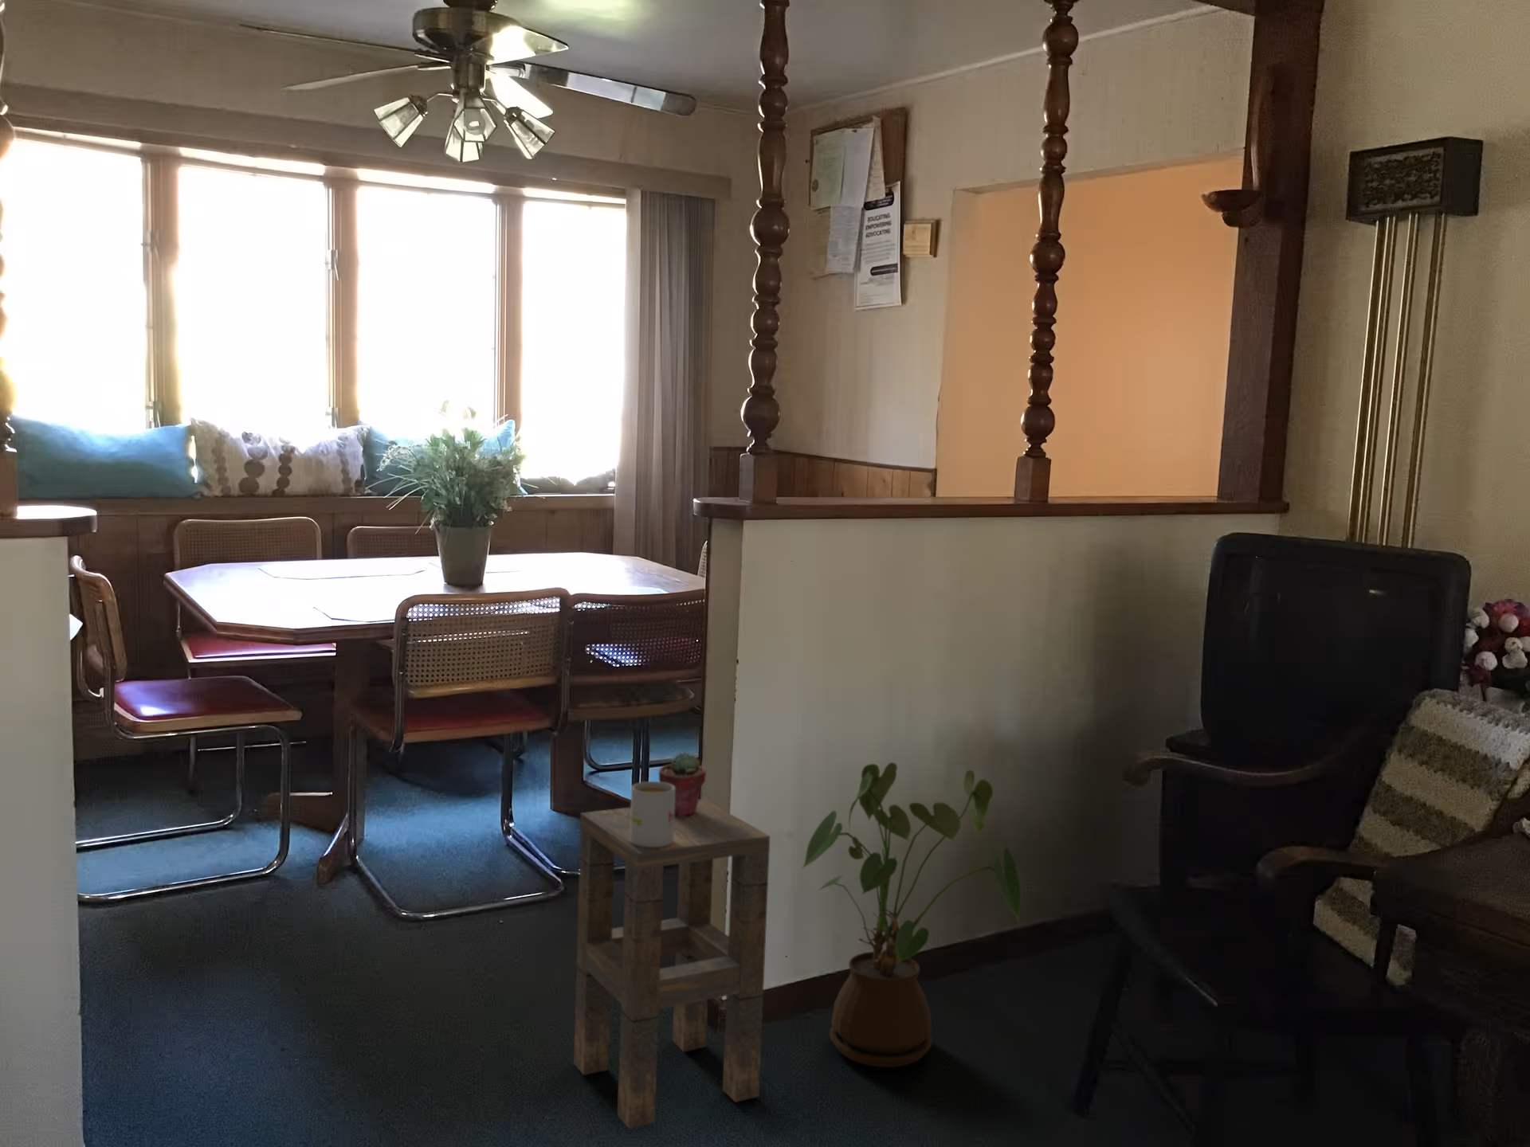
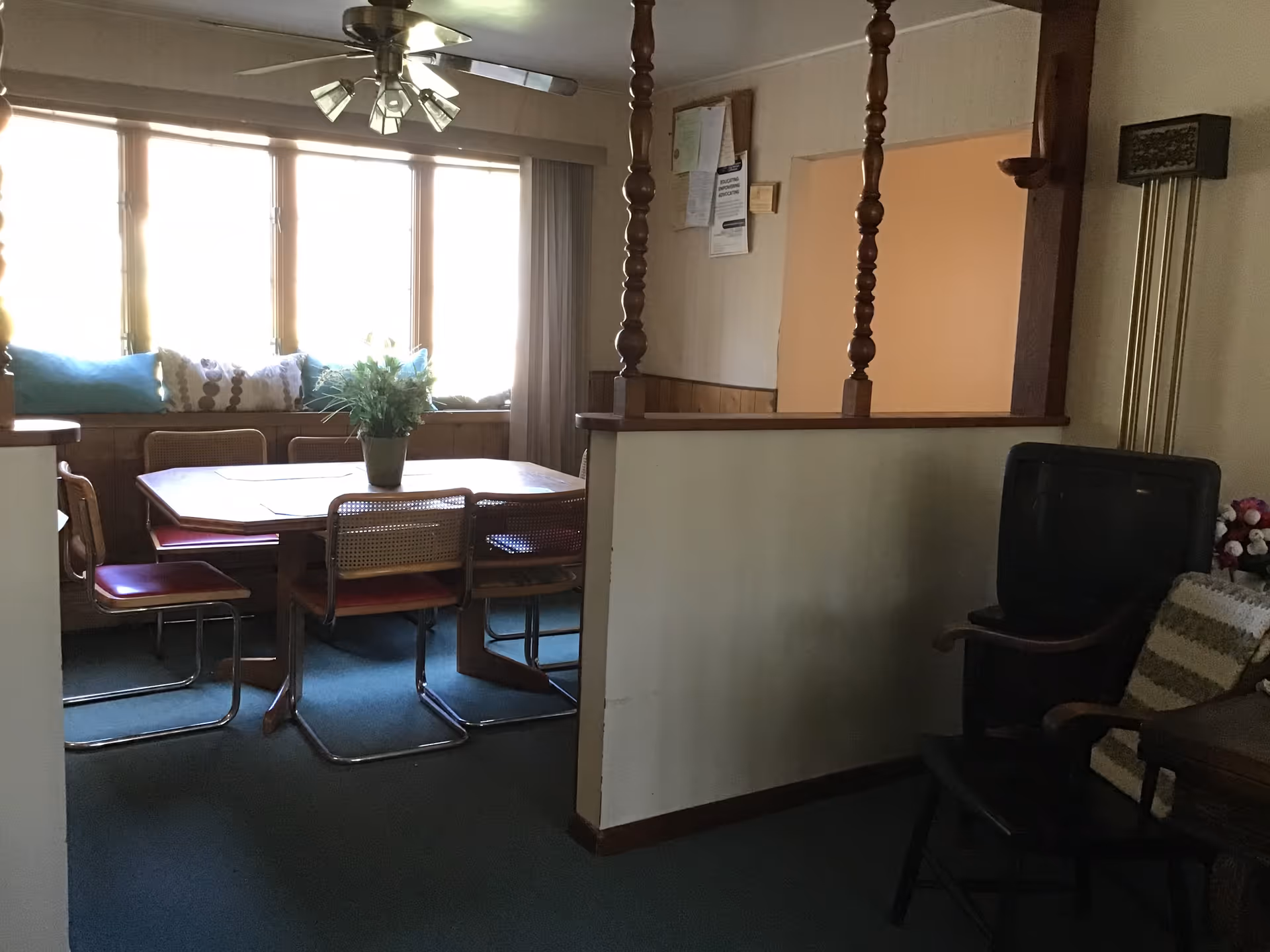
- mug [630,781,675,847]
- potted succulent [658,751,707,817]
- side table [573,798,771,1129]
- house plant [800,761,1022,1069]
